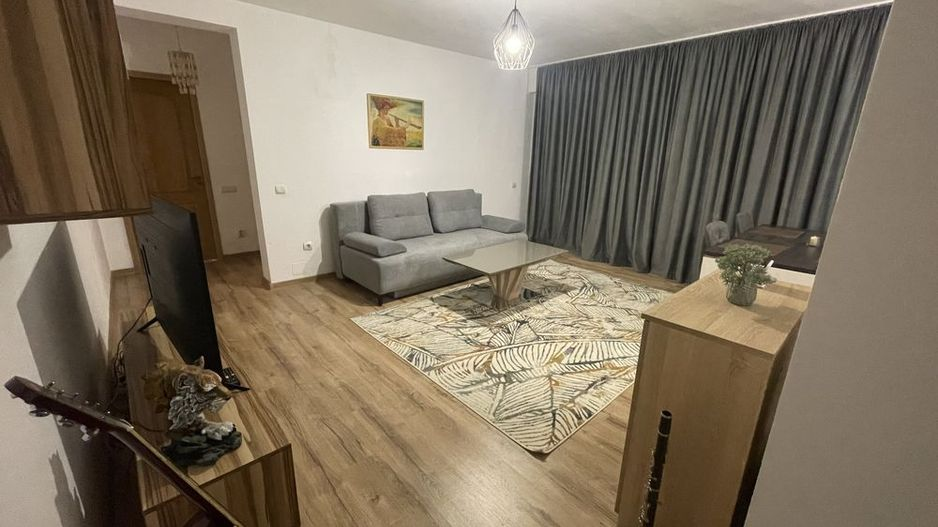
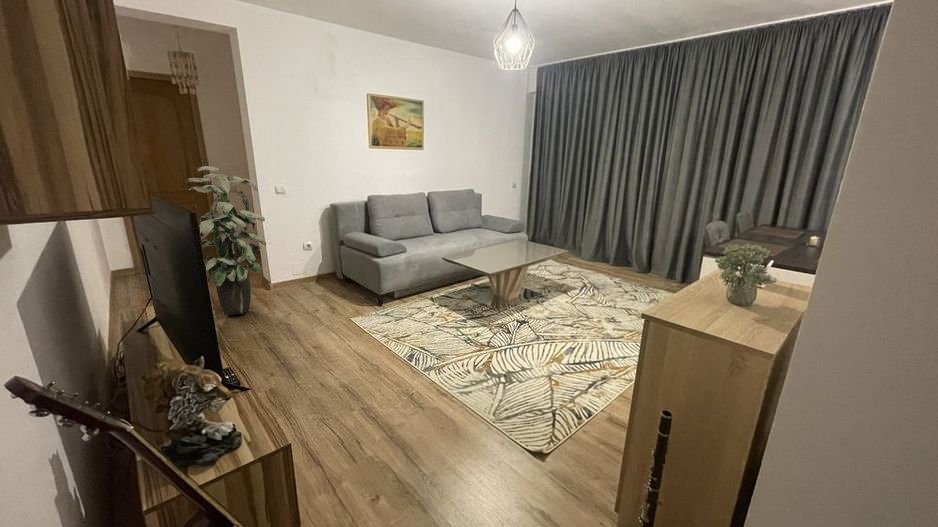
+ indoor plant [185,165,267,316]
